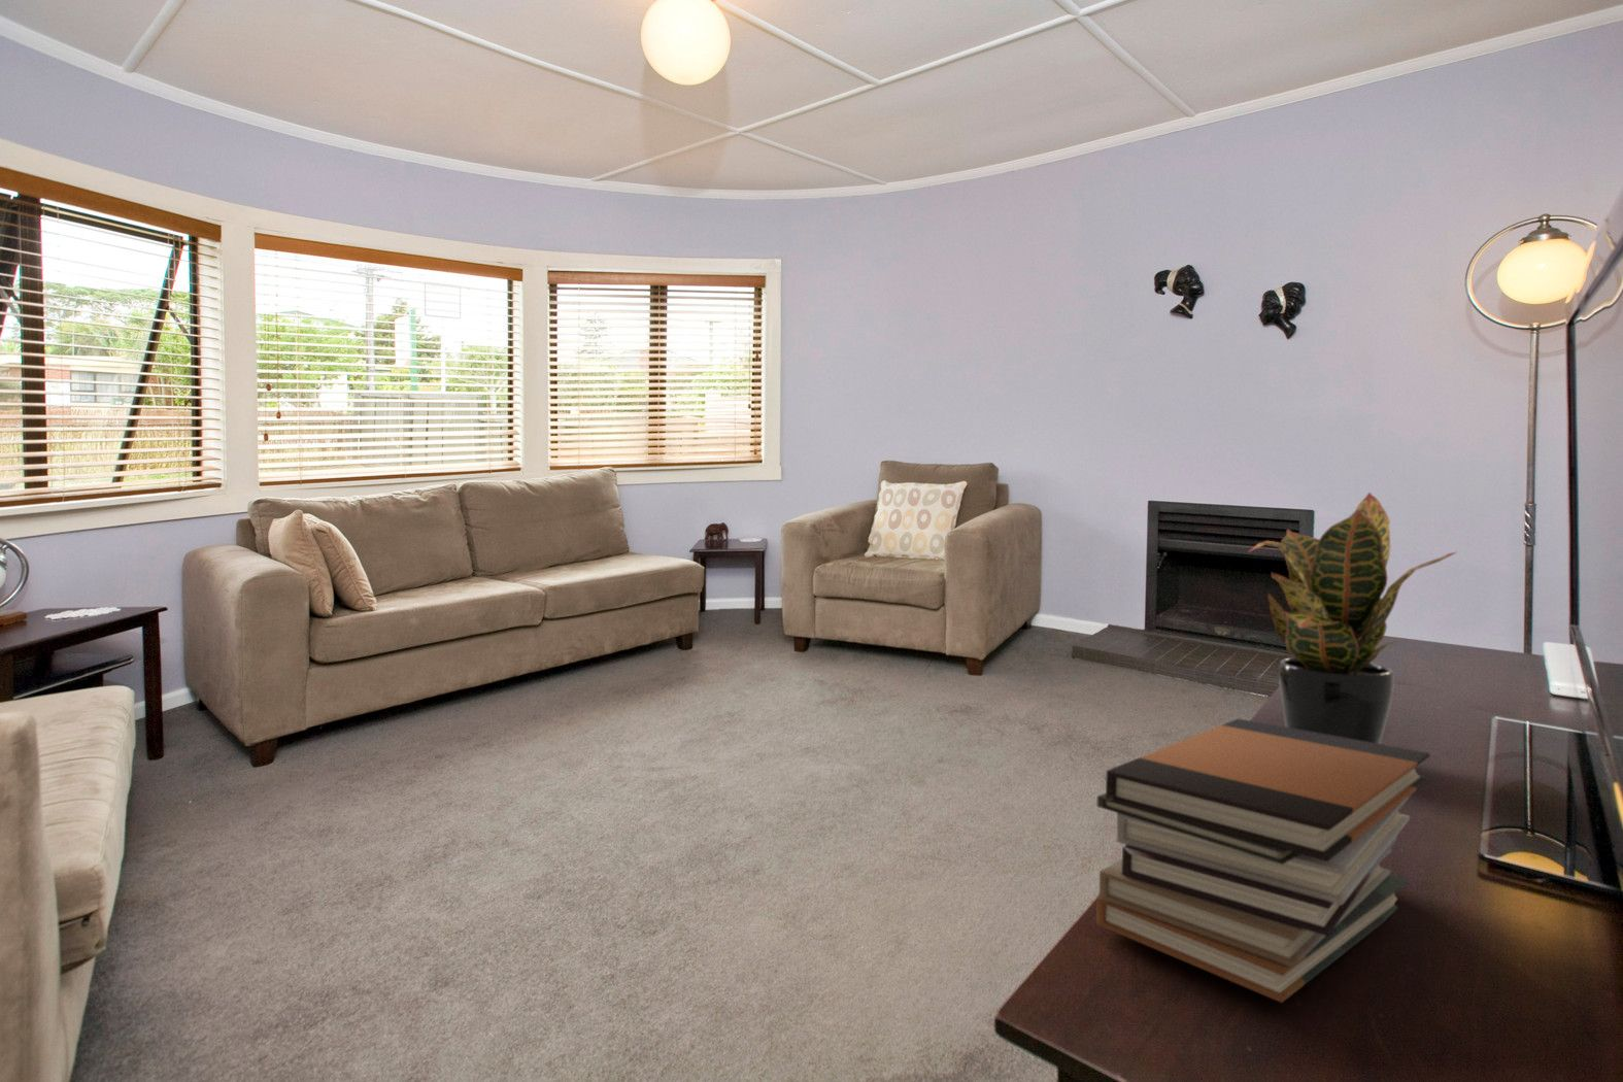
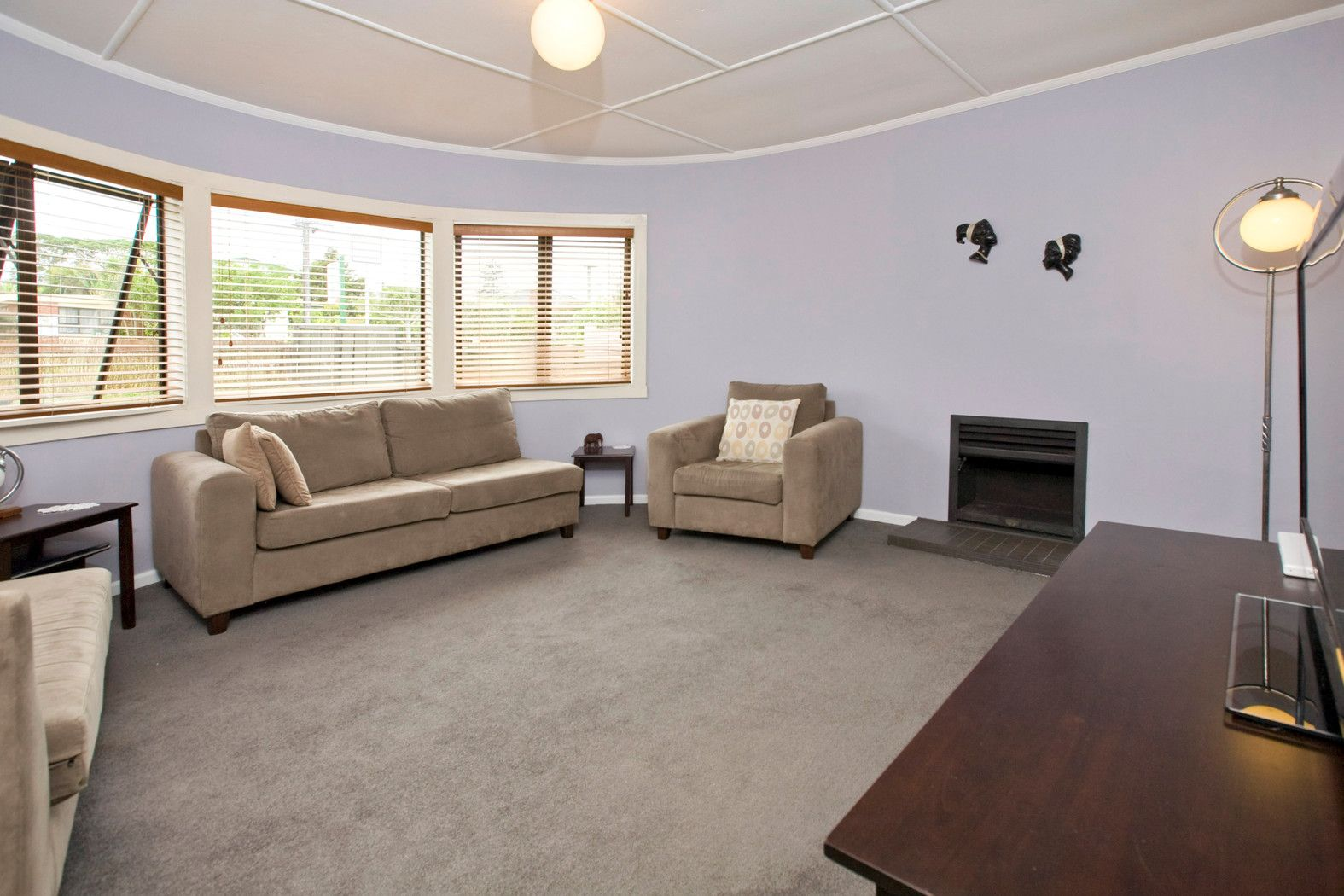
- potted plant [1247,491,1458,744]
- book stack [1095,717,1430,1004]
